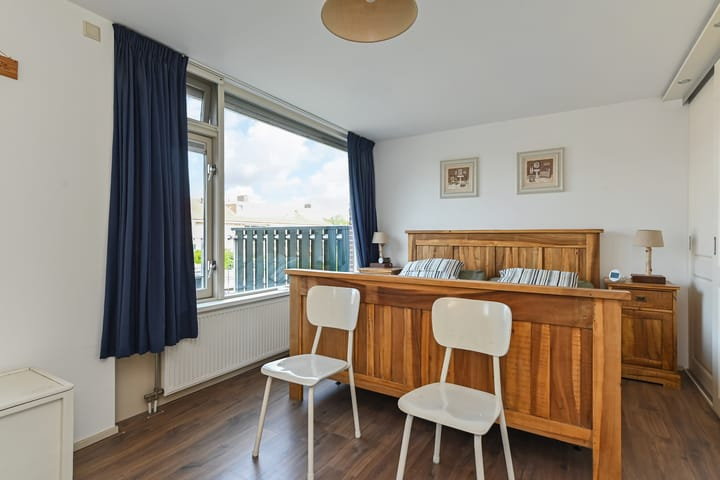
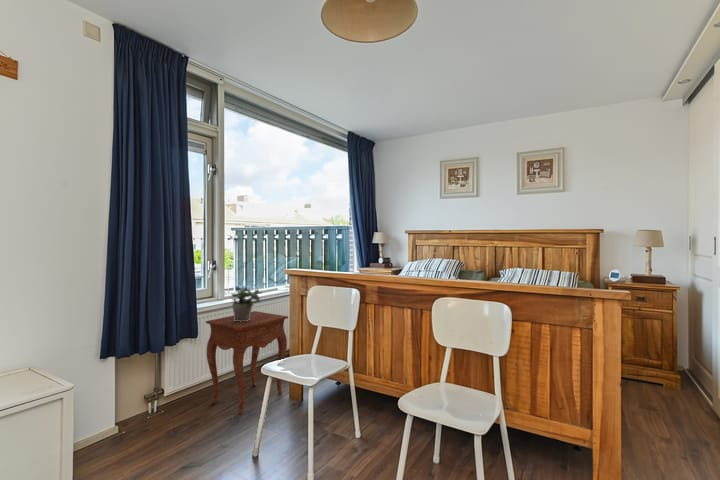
+ side table [205,310,289,415]
+ potted plant [229,285,263,322]
